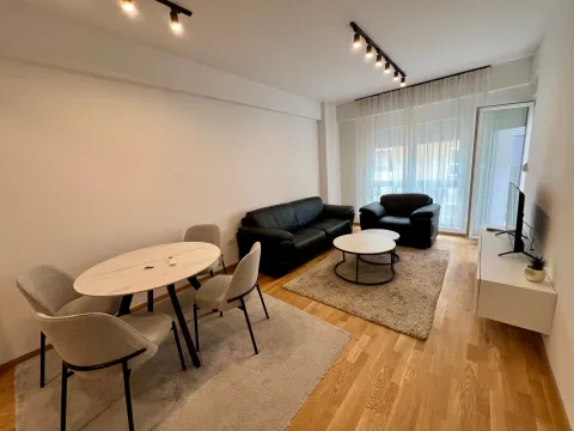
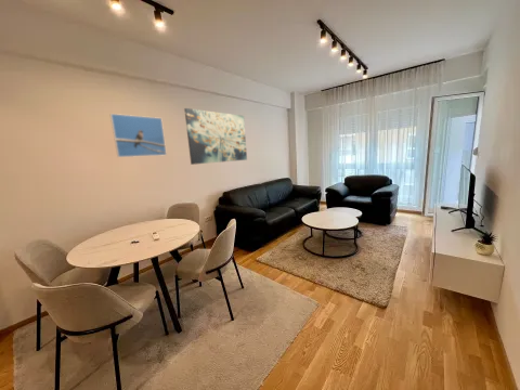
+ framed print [109,113,168,158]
+ wall art [183,107,248,166]
